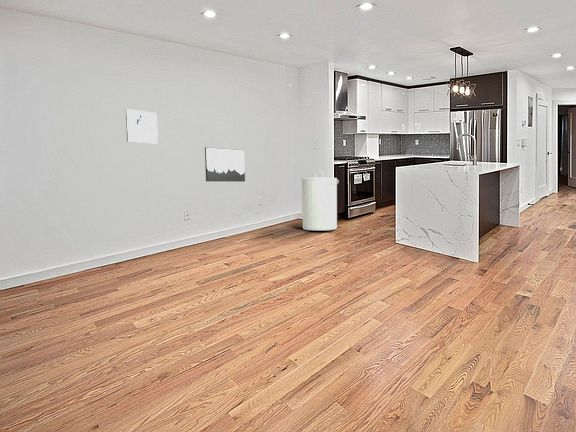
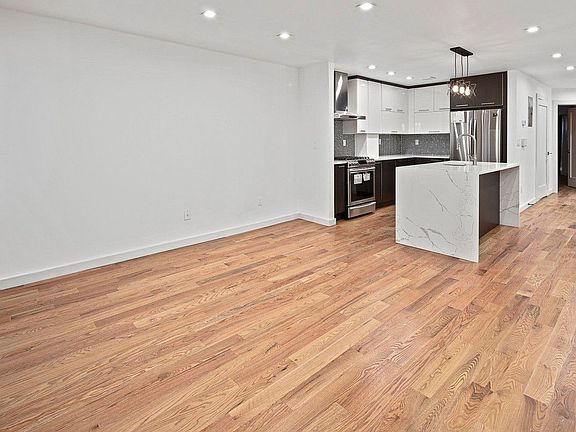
- wall art [204,146,246,183]
- laundry hamper [301,169,340,232]
- wall art [125,108,159,145]
